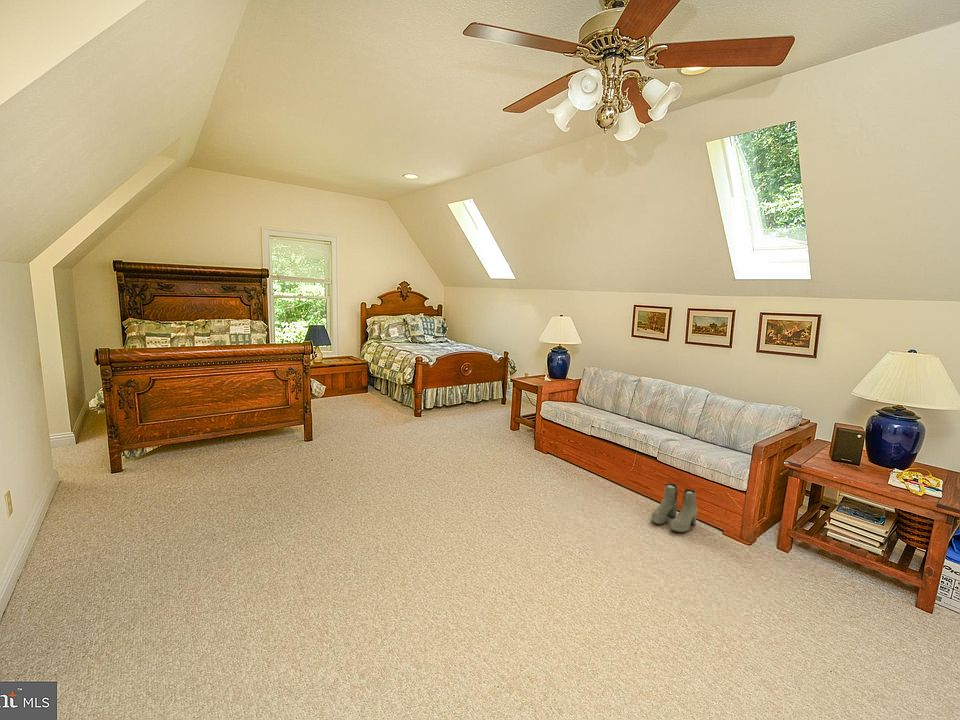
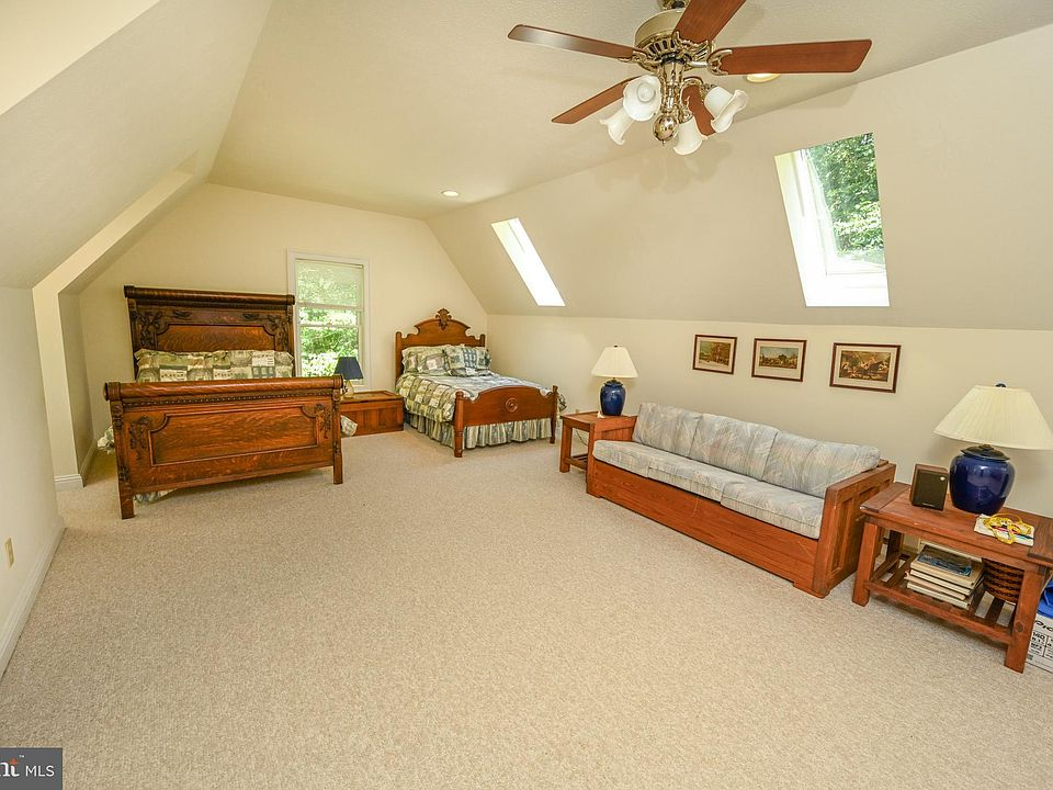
- boots [650,482,698,533]
